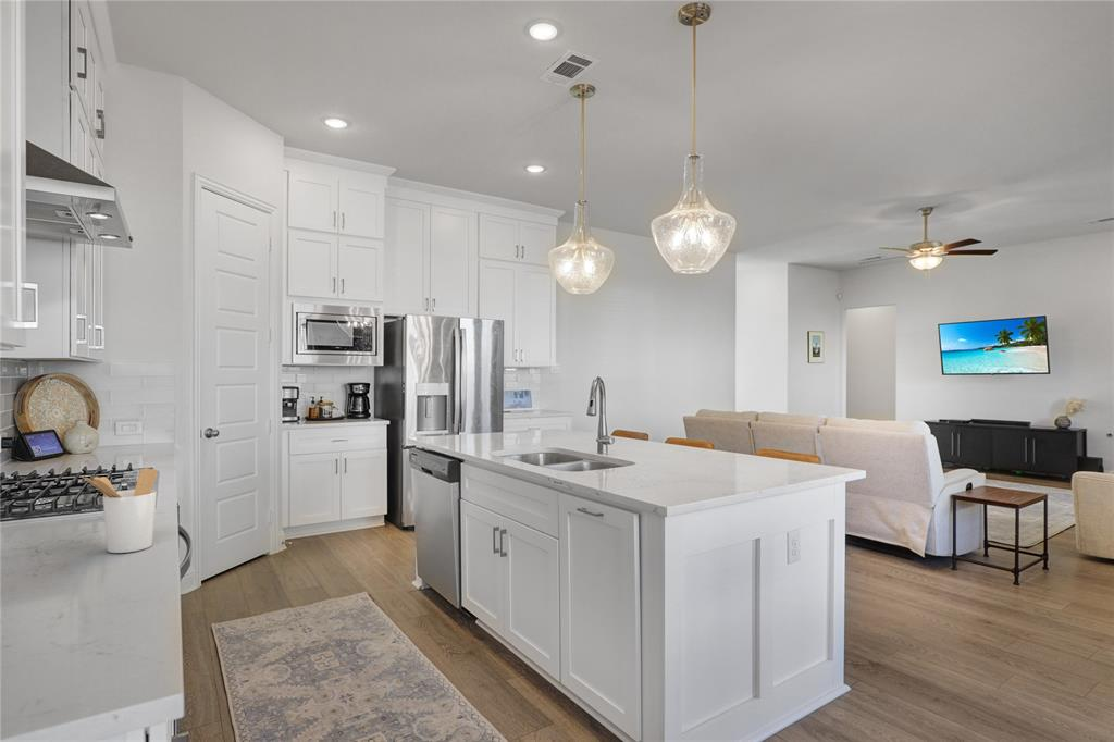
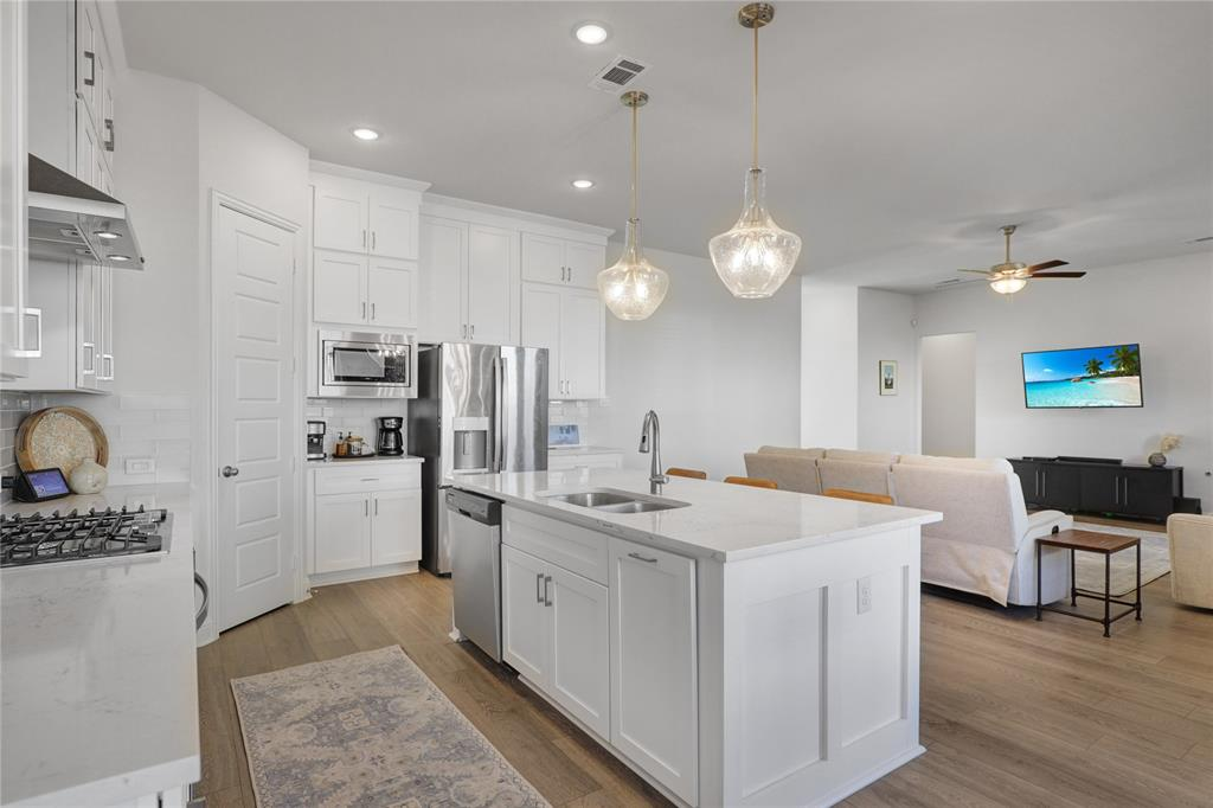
- utensil holder [81,467,159,554]
